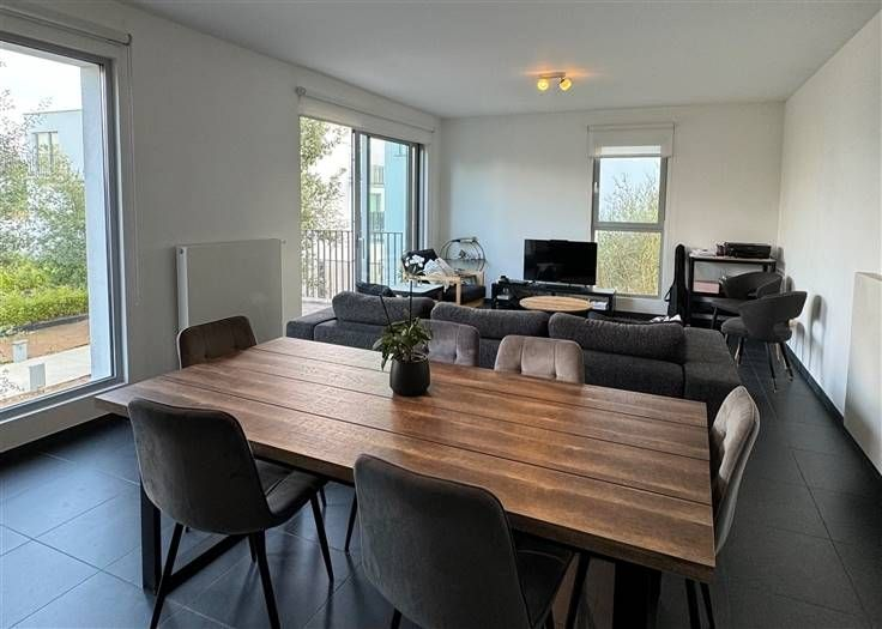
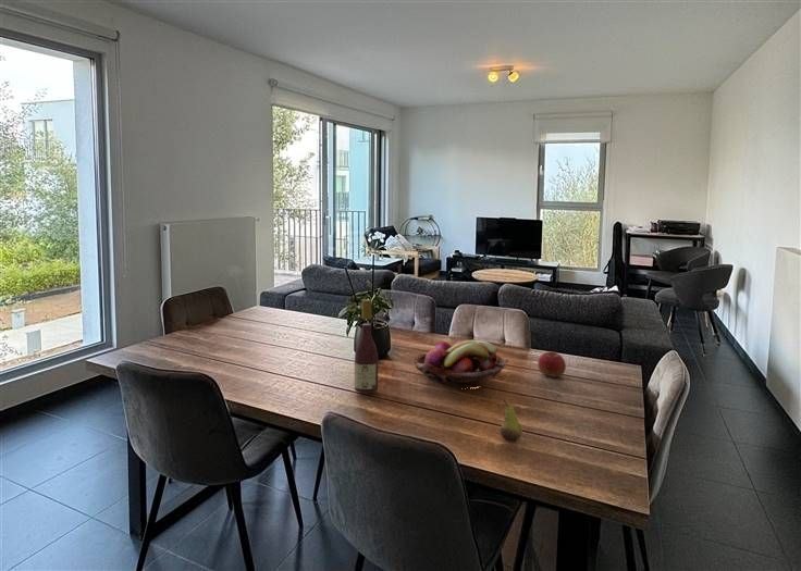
+ fruit [500,399,523,443]
+ wine bottle [354,299,379,394]
+ fruit basket [414,339,509,387]
+ apple [537,350,567,378]
